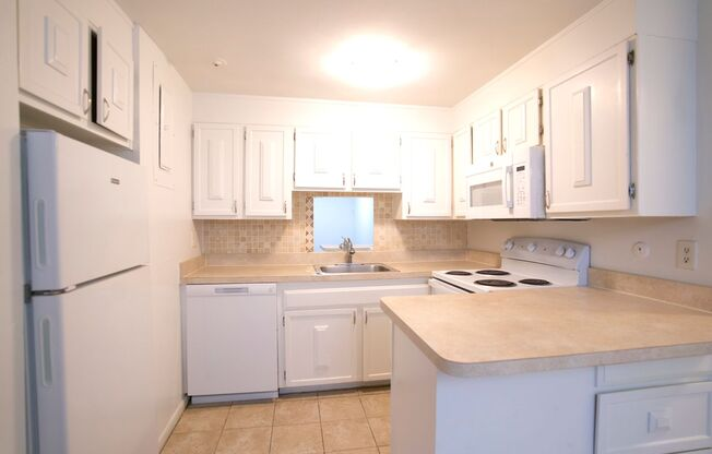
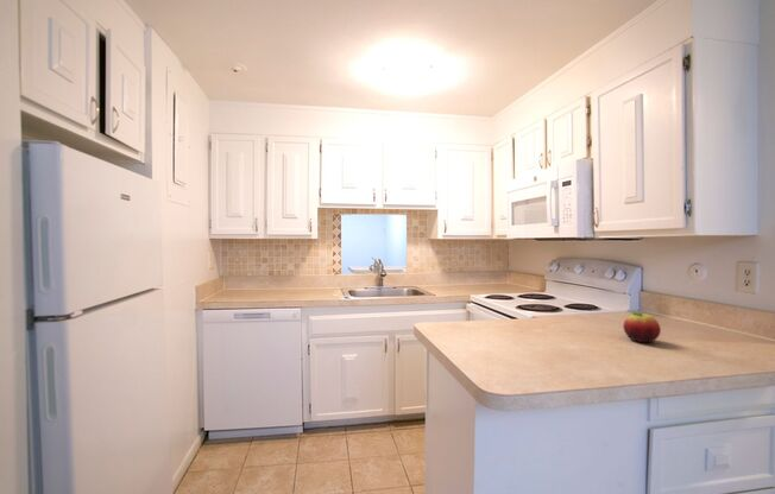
+ fruit [622,310,662,343]
